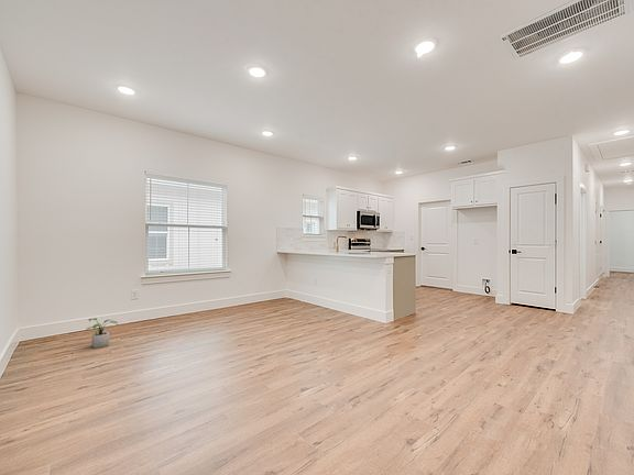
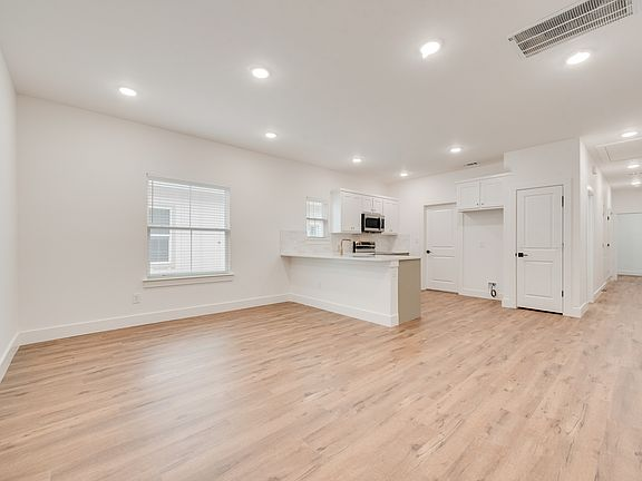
- potted plant [85,317,119,350]
